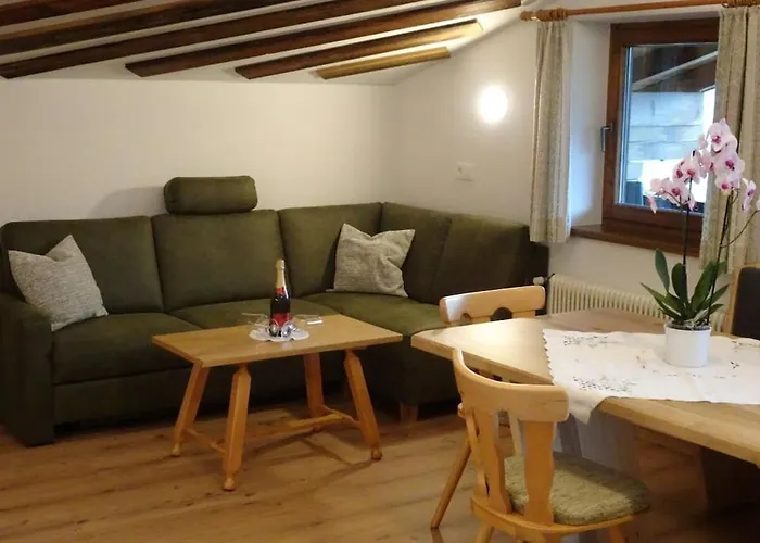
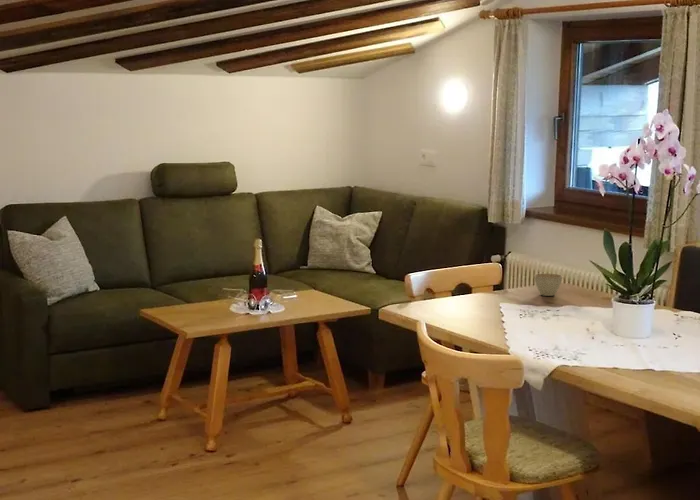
+ flower pot [533,272,563,297]
